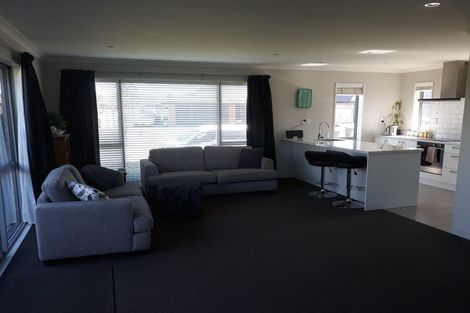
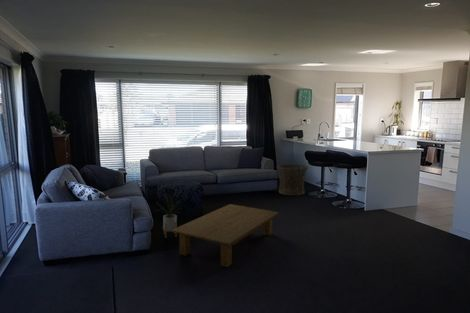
+ house plant [156,185,184,239]
+ basket [276,163,309,196]
+ coffee table [170,203,280,268]
